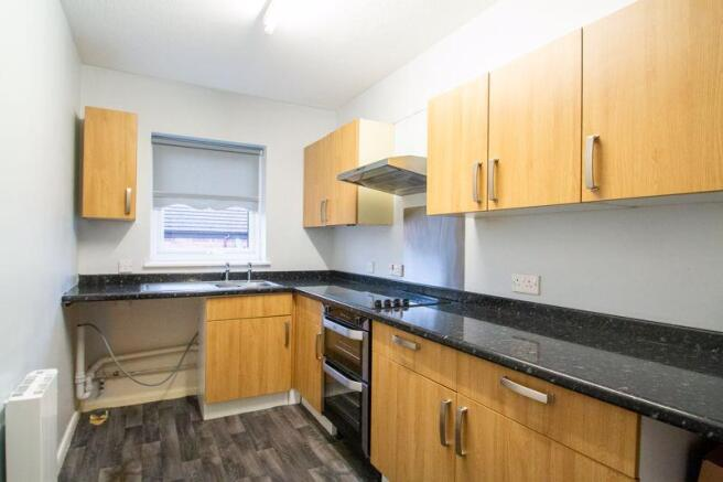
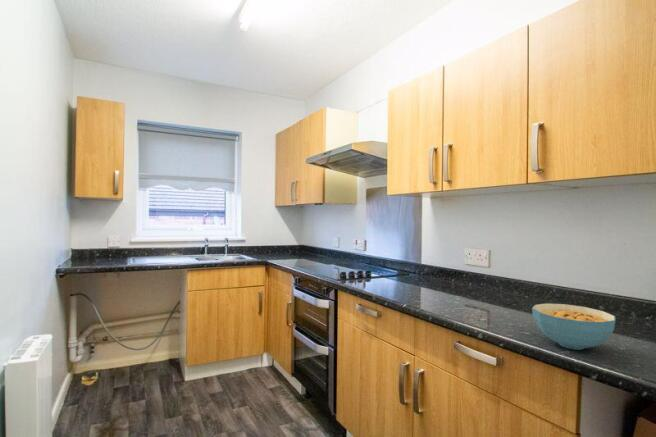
+ cereal bowl [531,303,616,351]
